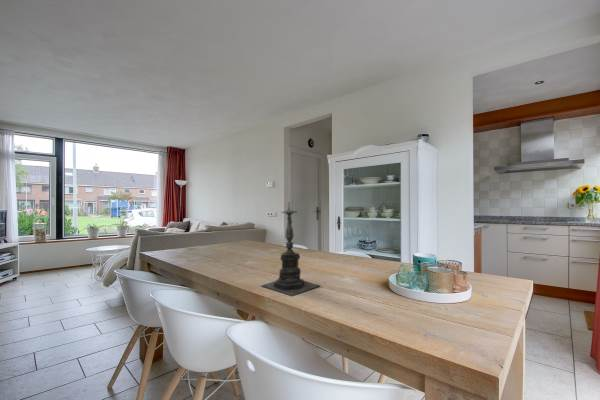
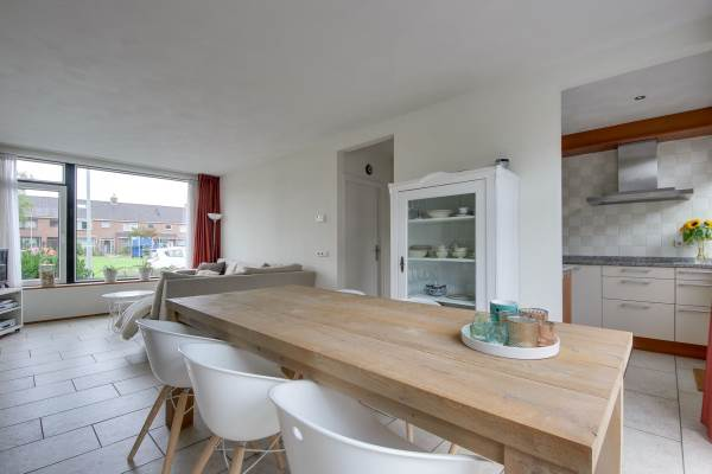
- candle holder [260,203,322,297]
